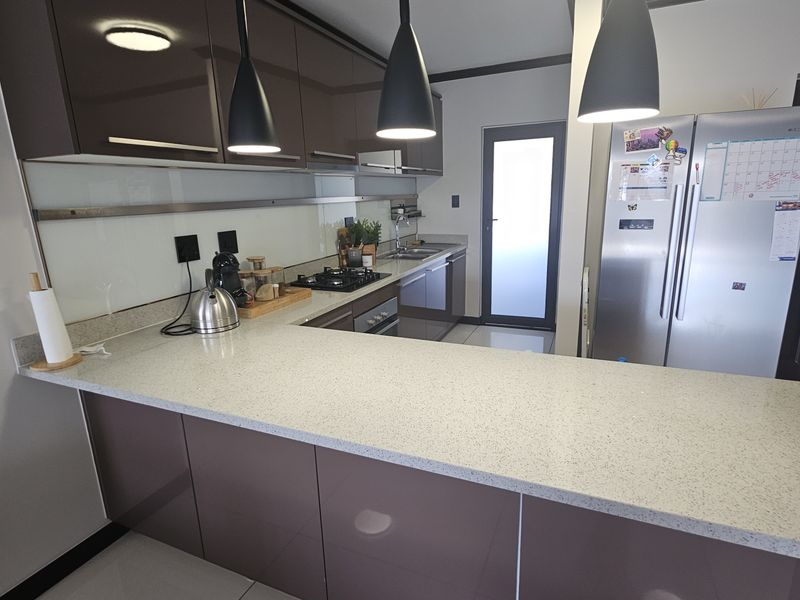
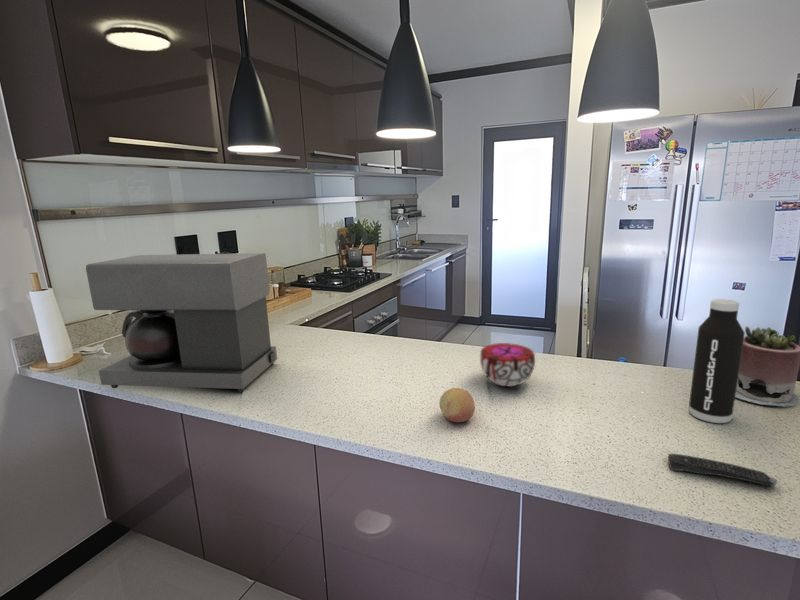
+ fruit [439,387,476,423]
+ remote control [667,453,778,487]
+ succulent planter [735,325,800,407]
+ decorative bowl [479,342,536,387]
+ coffee maker [85,252,278,393]
+ water bottle [688,298,746,424]
